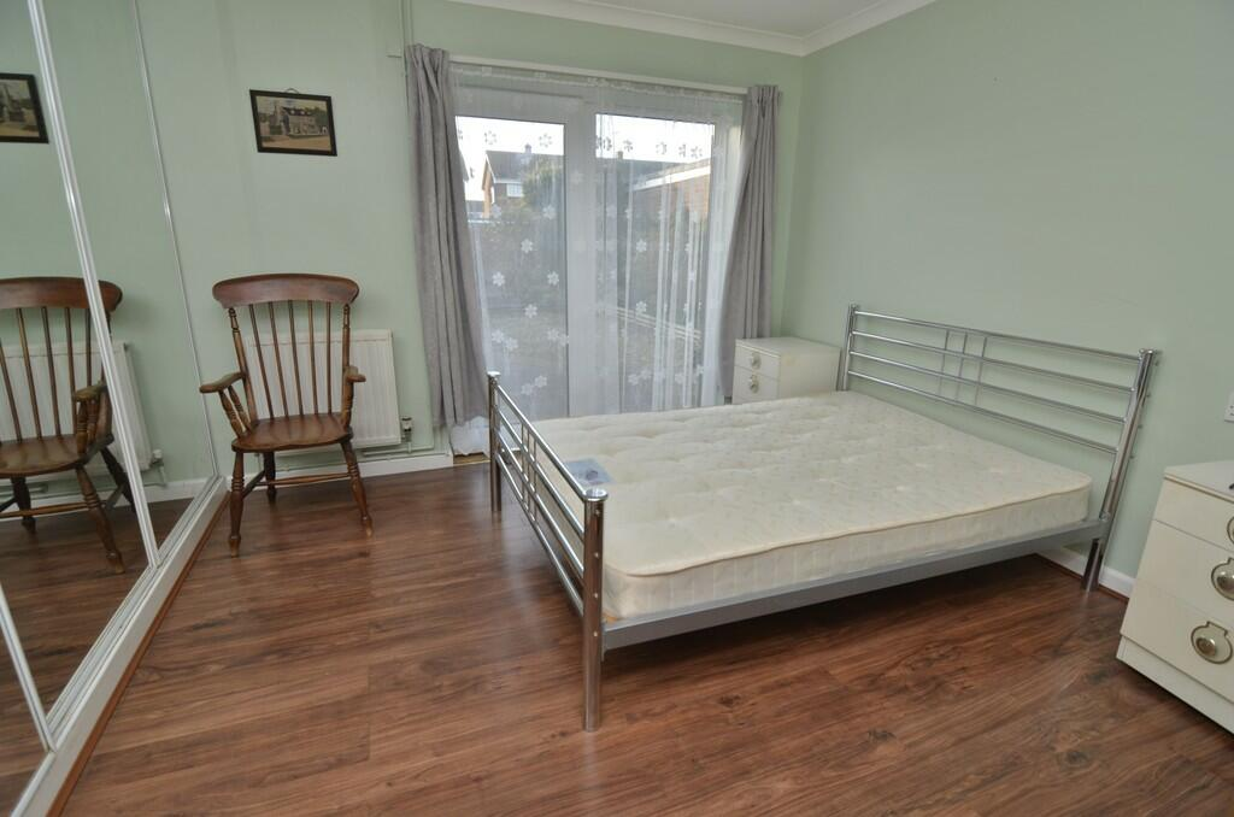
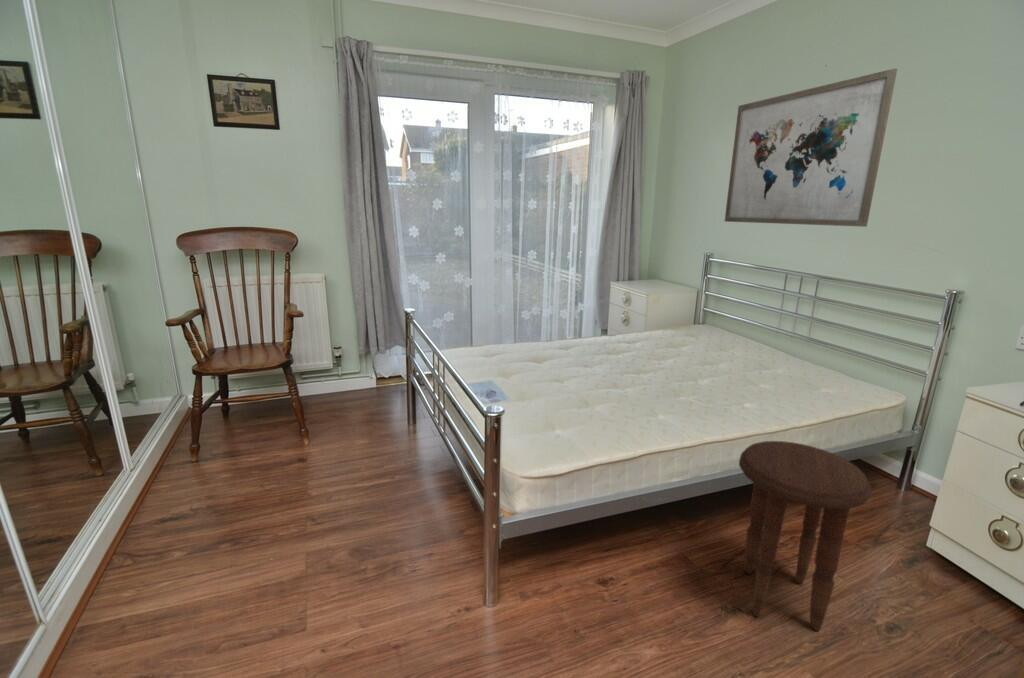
+ side table [738,440,872,631]
+ wall art [724,68,898,228]
